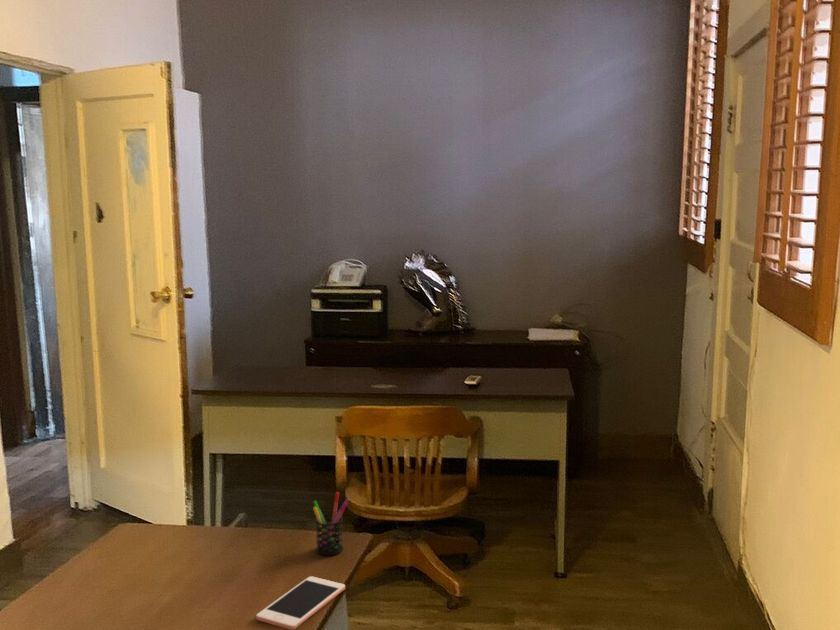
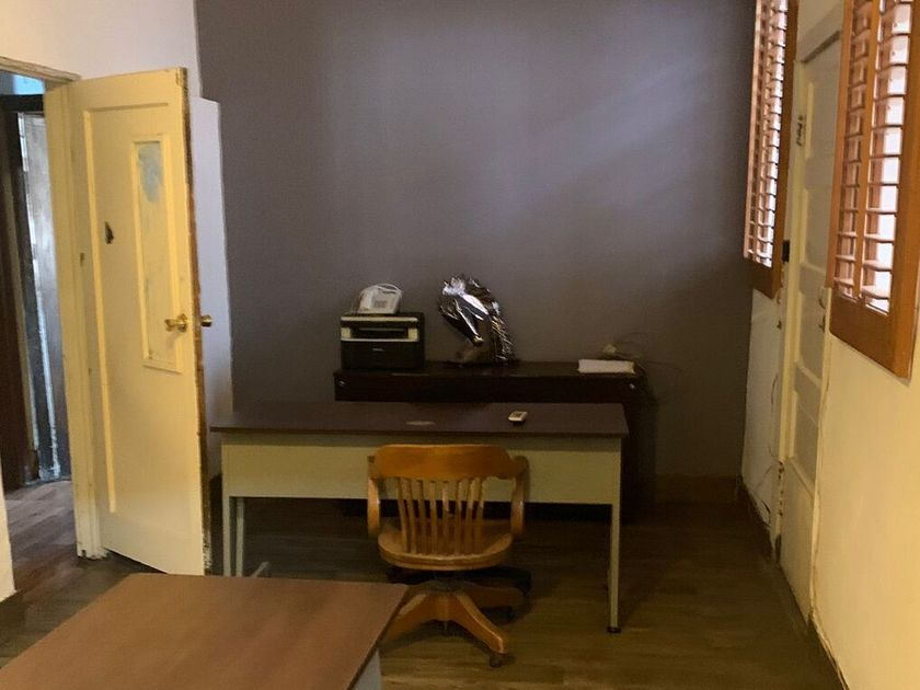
- pen holder [312,491,350,556]
- cell phone [255,575,346,630]
